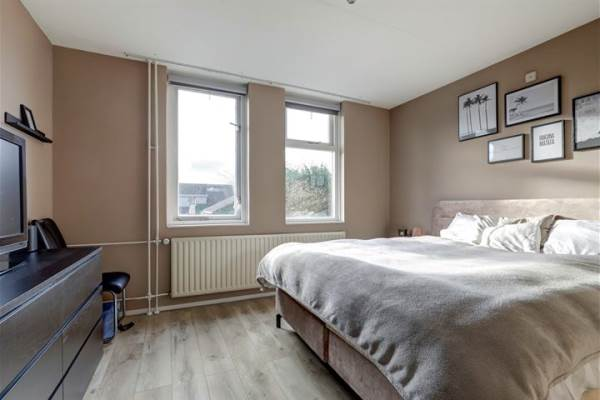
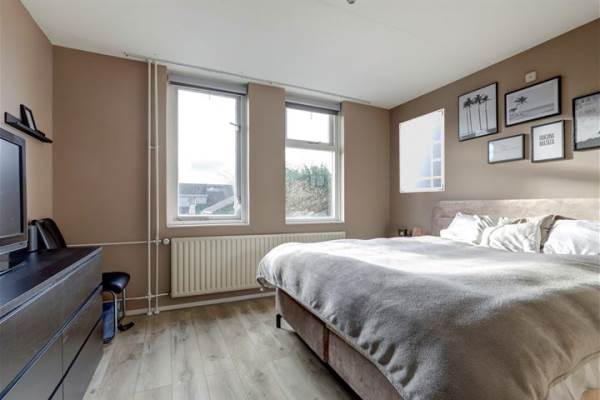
+ mirror [399,108,446,194]
